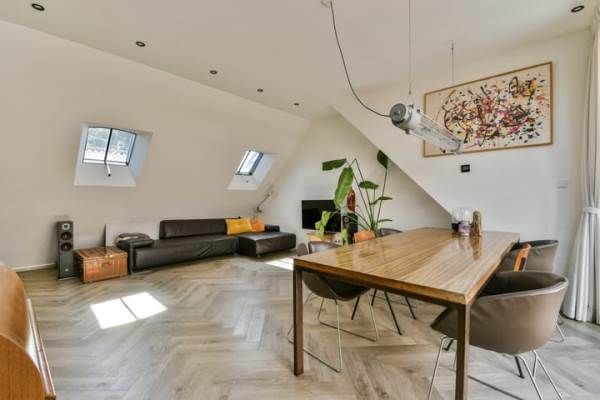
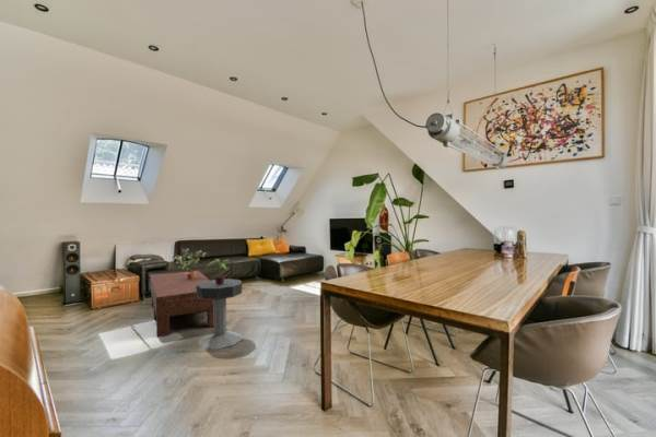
+ potted plant [207,259,233,285]
+ side table [196,277,244,351]
+ coffee table [150,270,213,338]
+ potted plant [172,247,209,279]
